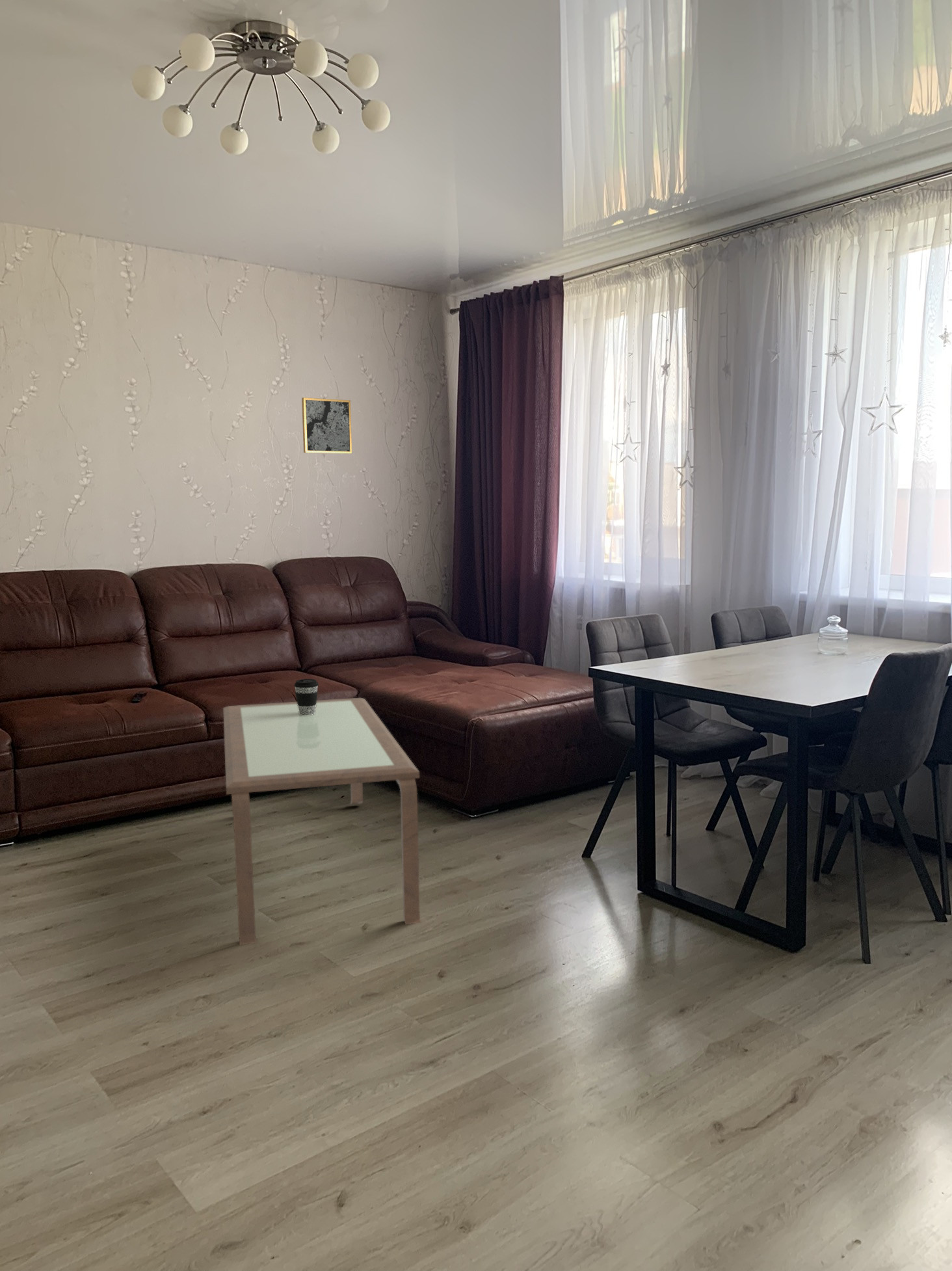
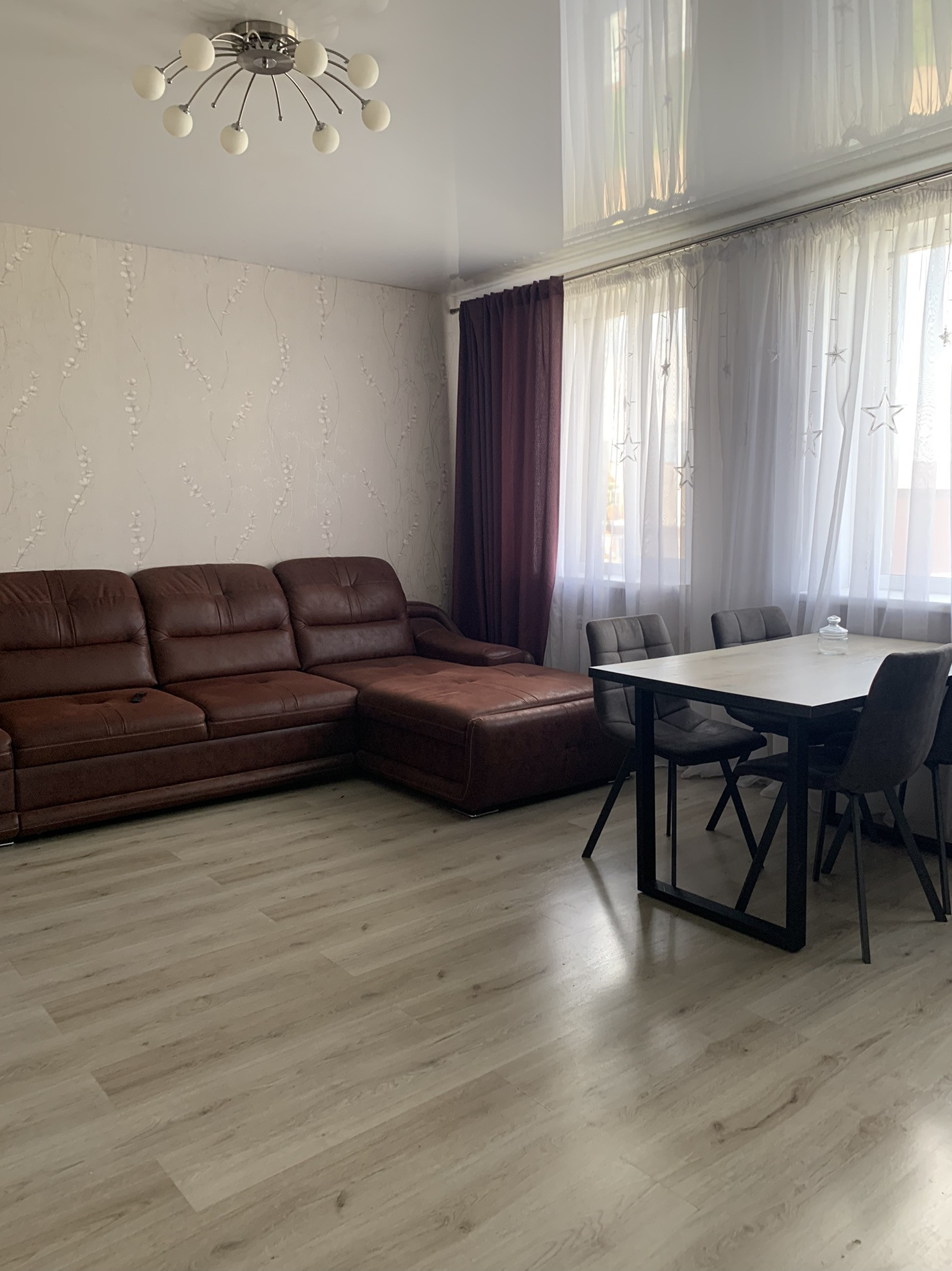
- wall art [301,397,352,454]
- coffee table [222,697,421,946]
- coffee cup [294,678,319,716]
